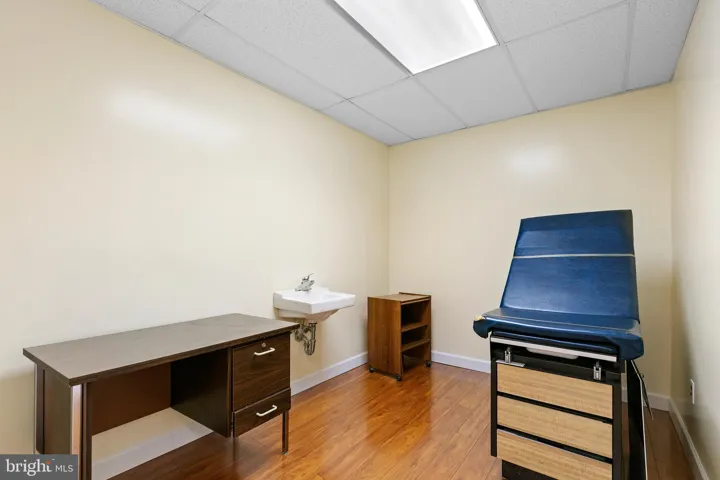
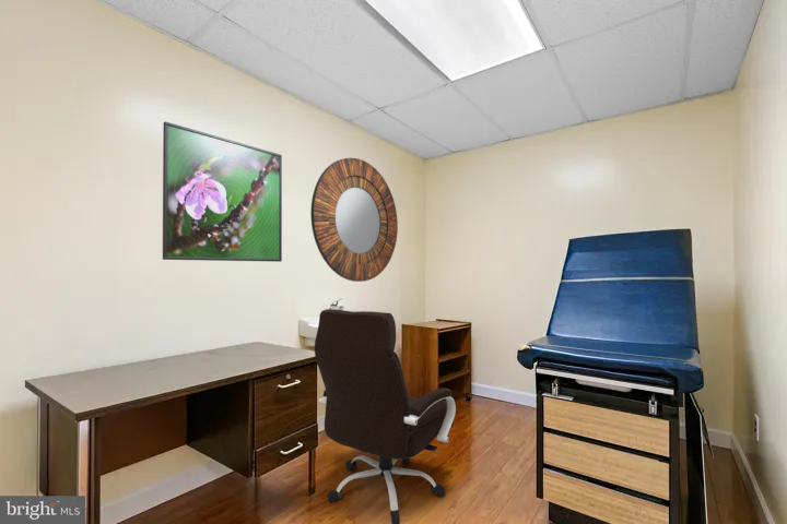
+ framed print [162,120,283,263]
+ home mirror [309,157,399,283]
+ office chair [314,308,457,524]
